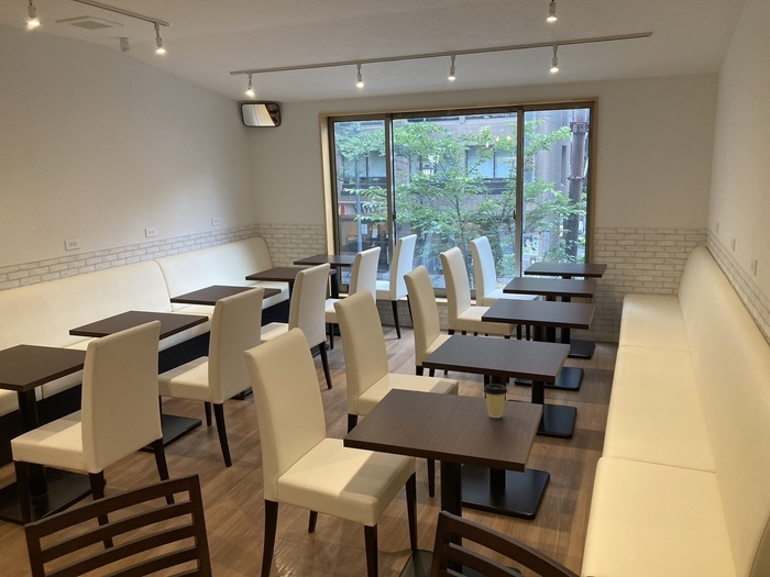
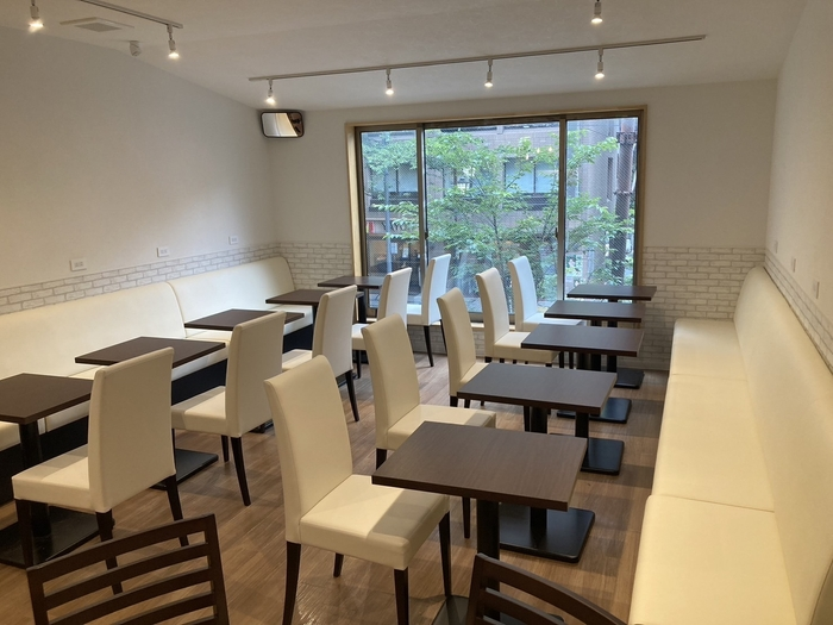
- coffee cup [483,384,508,419]
